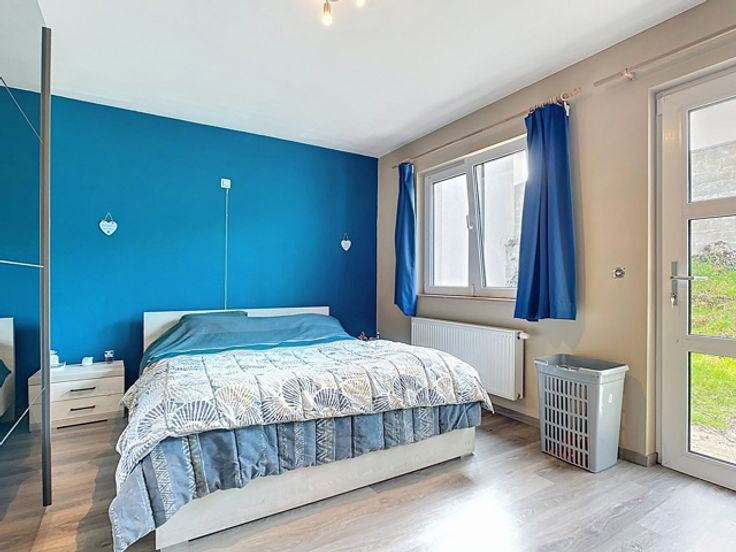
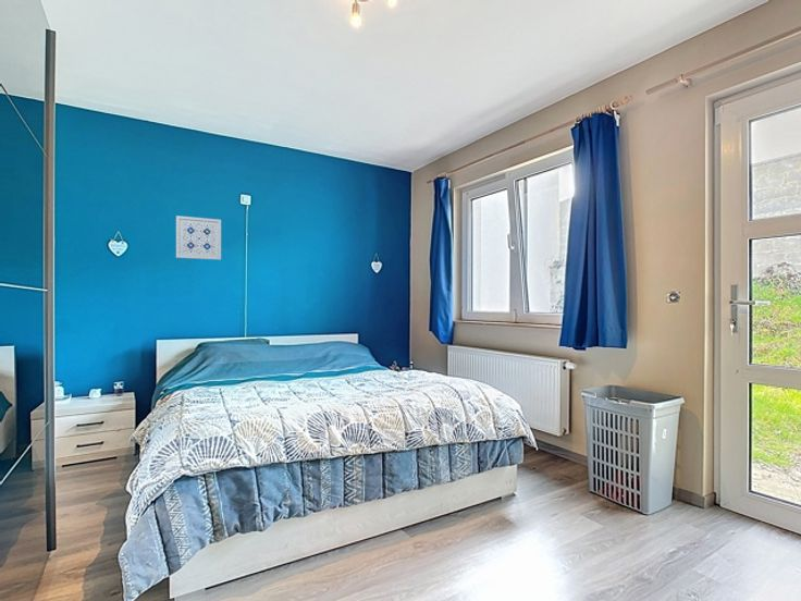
+ wall art [175,214,222,260]
